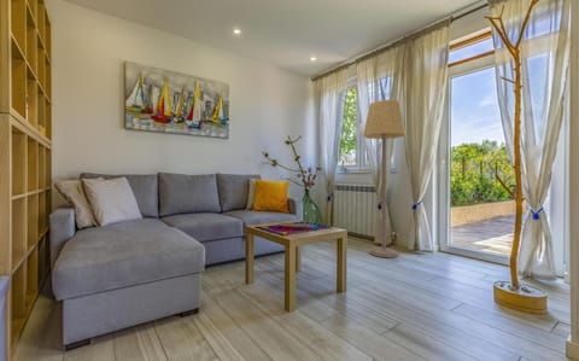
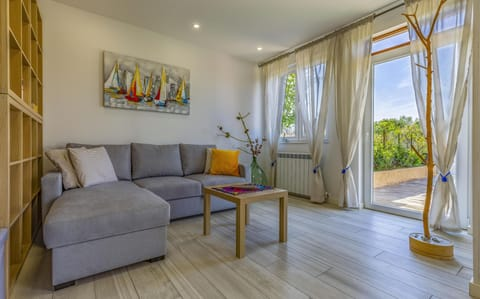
- lamp [362,99,407,258]
